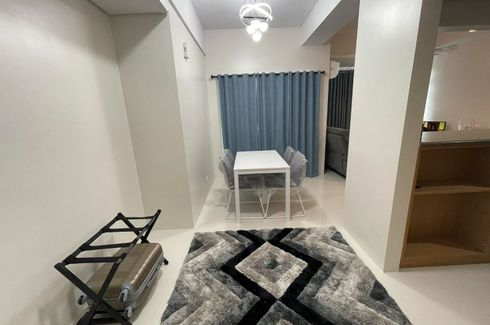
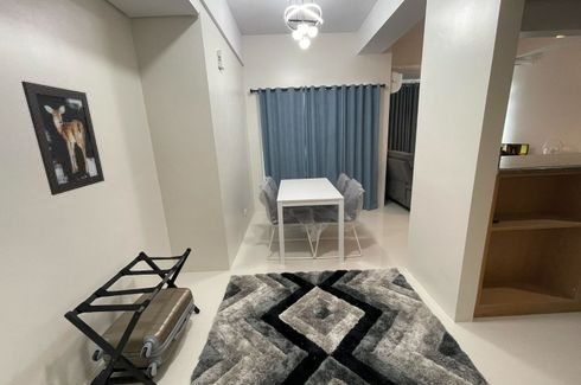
+ wall art [20,81,106,197]
